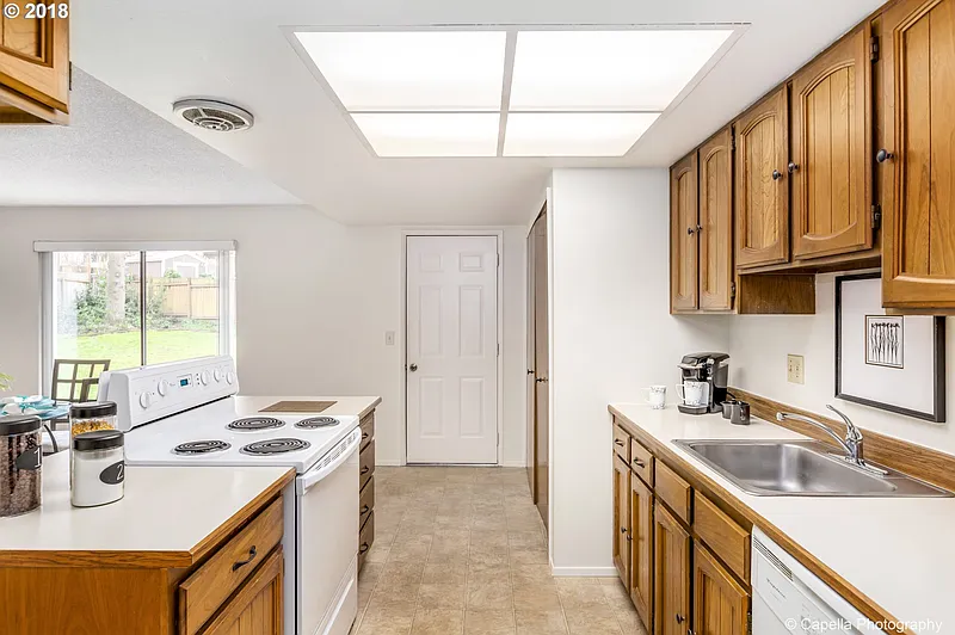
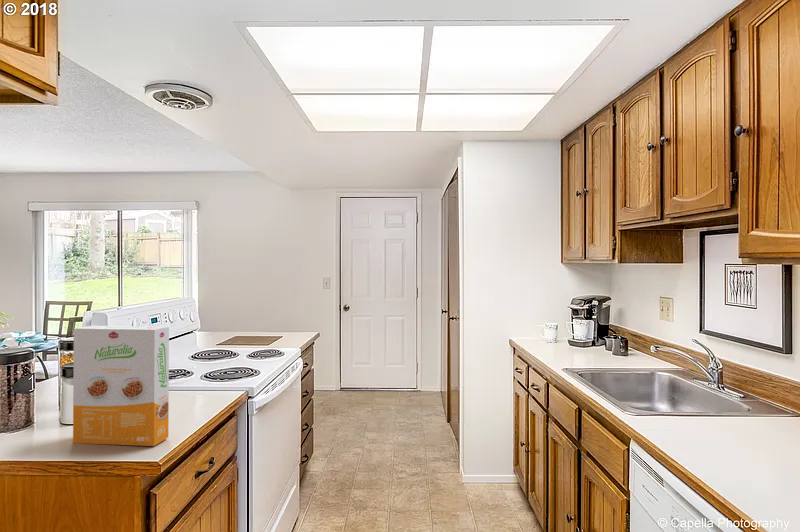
+ cereal box [72,325,170,447]
